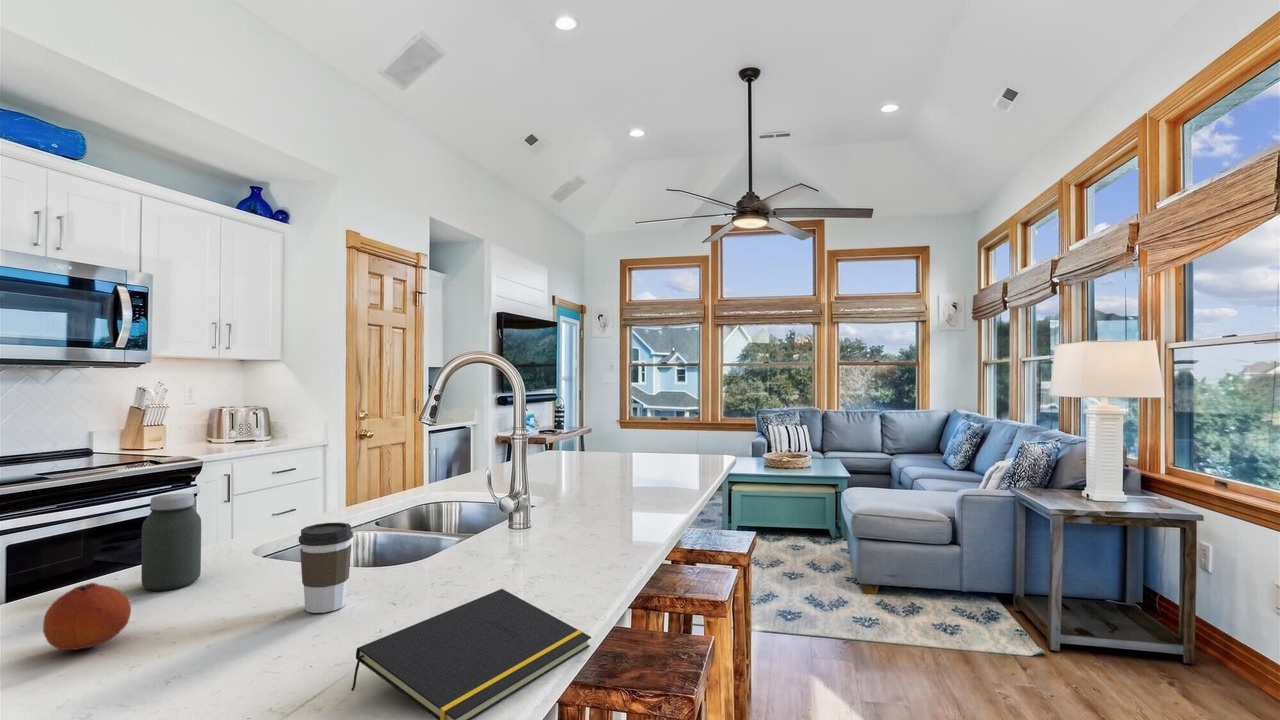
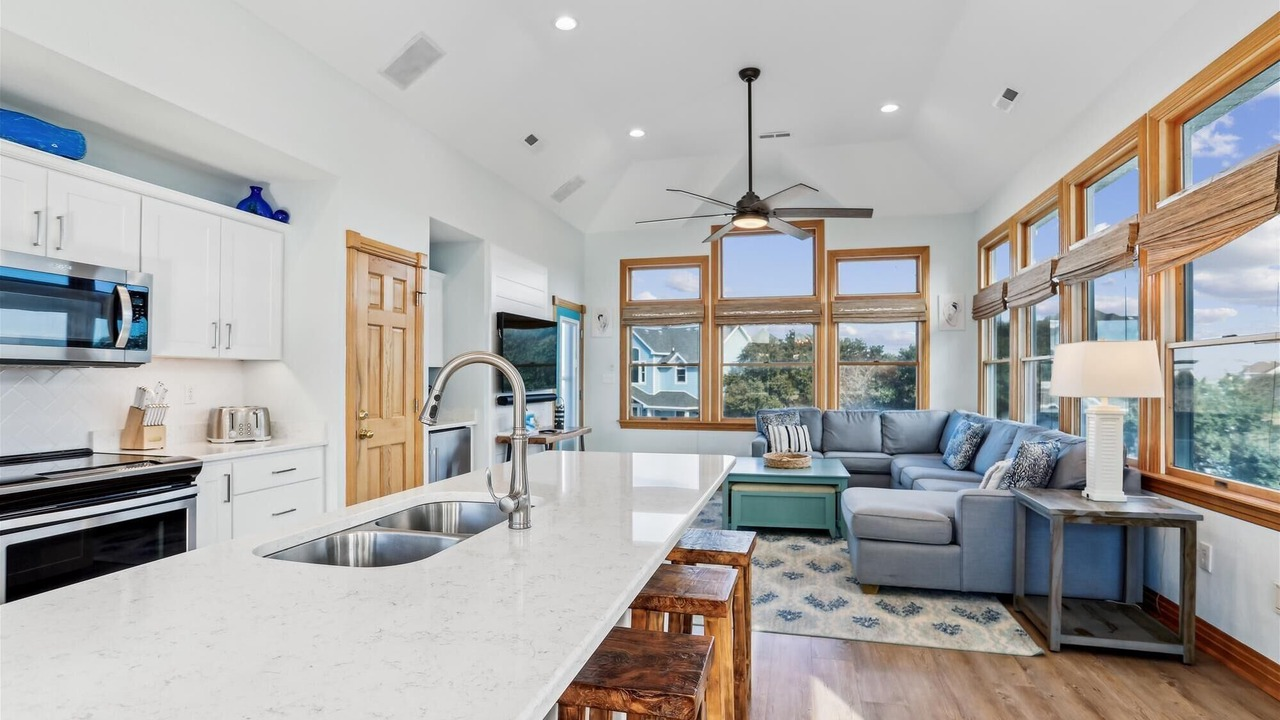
- coffee cup [298,522,354,614]
- jar [140,492,202,592]
- notepad [350,588,592,720]
- fruit [42,582,132,651]
